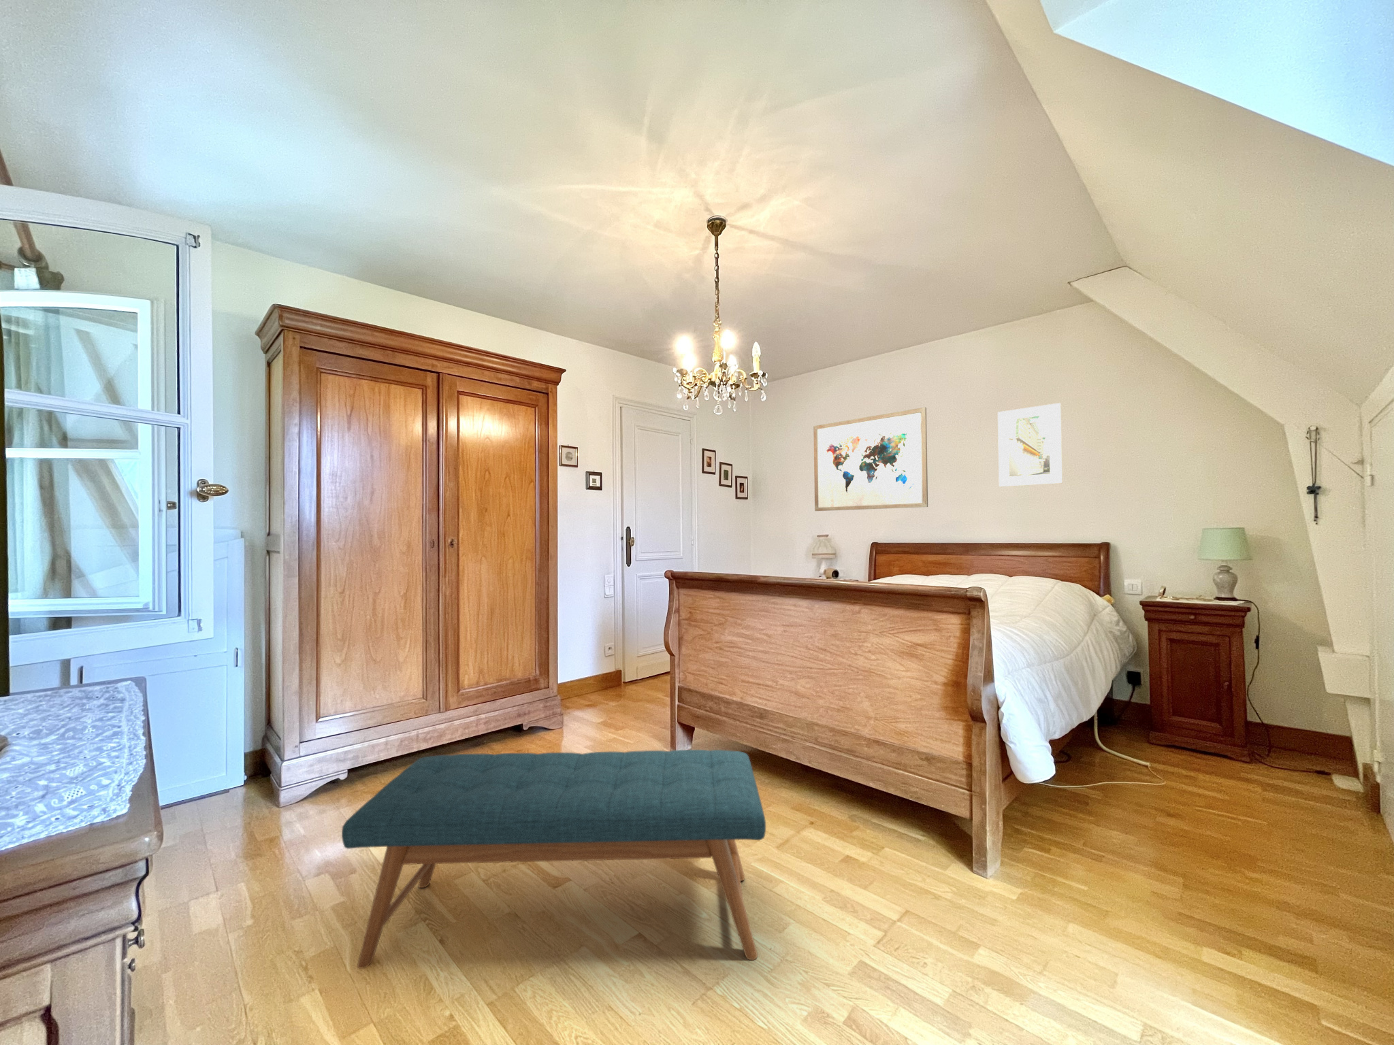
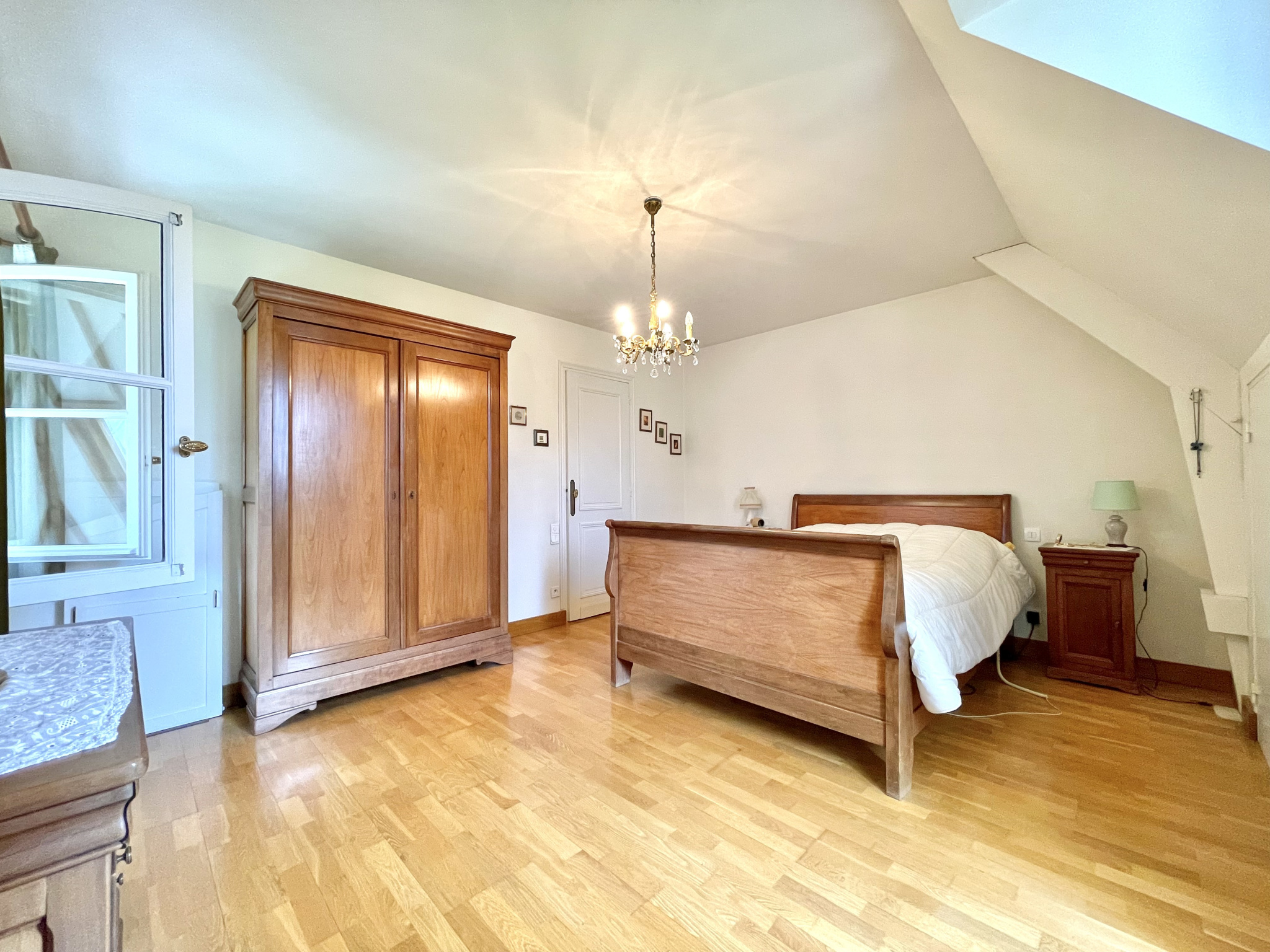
- bench [341,749,766,969]
- wall art [812,407,929,512]
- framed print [997,402,1064,487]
